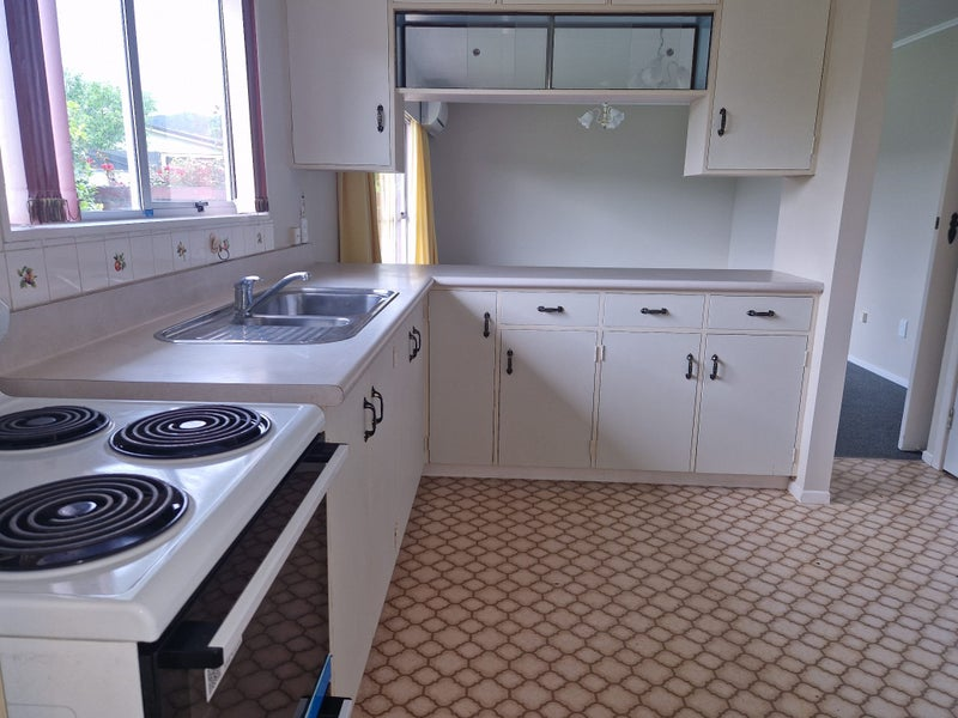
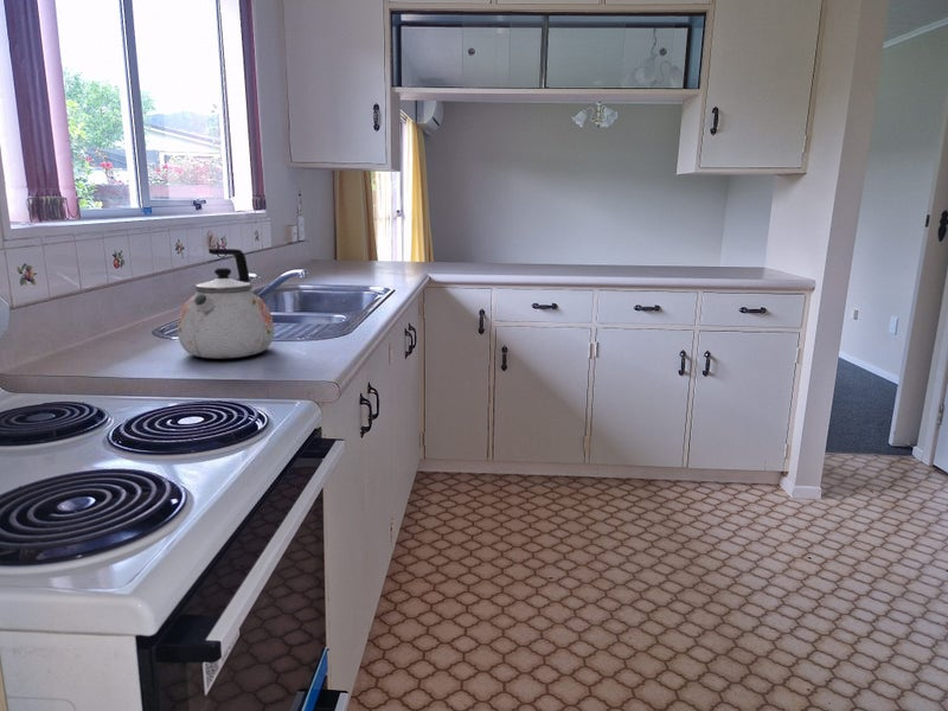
+ kettle [177,248,275,360]
